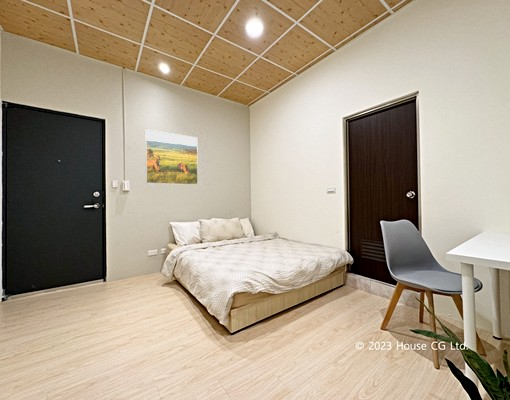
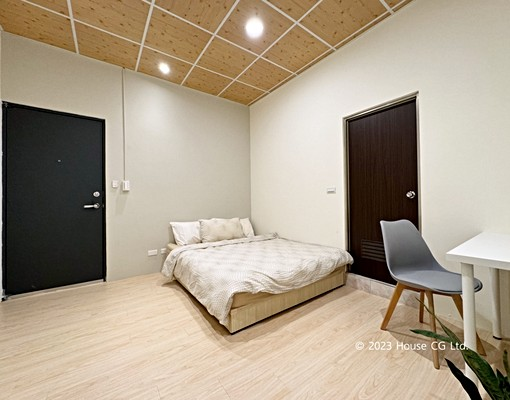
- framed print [144,128,199,186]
